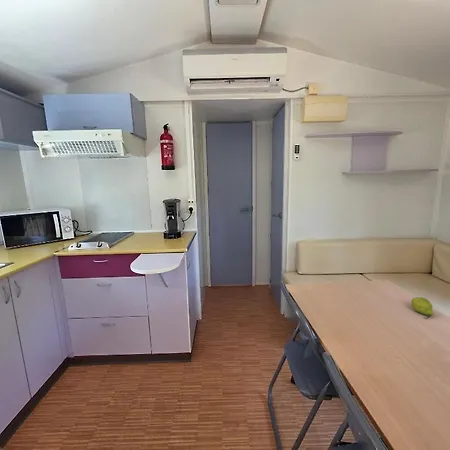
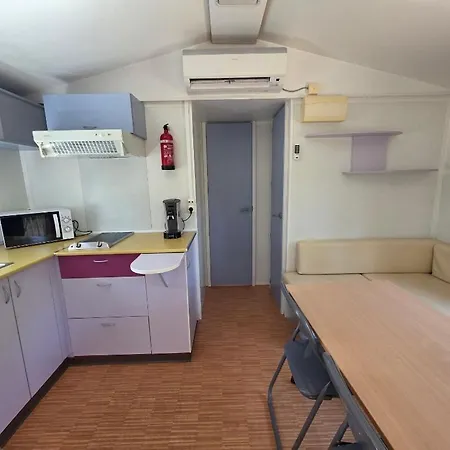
- fruit [410,296,434,319]
